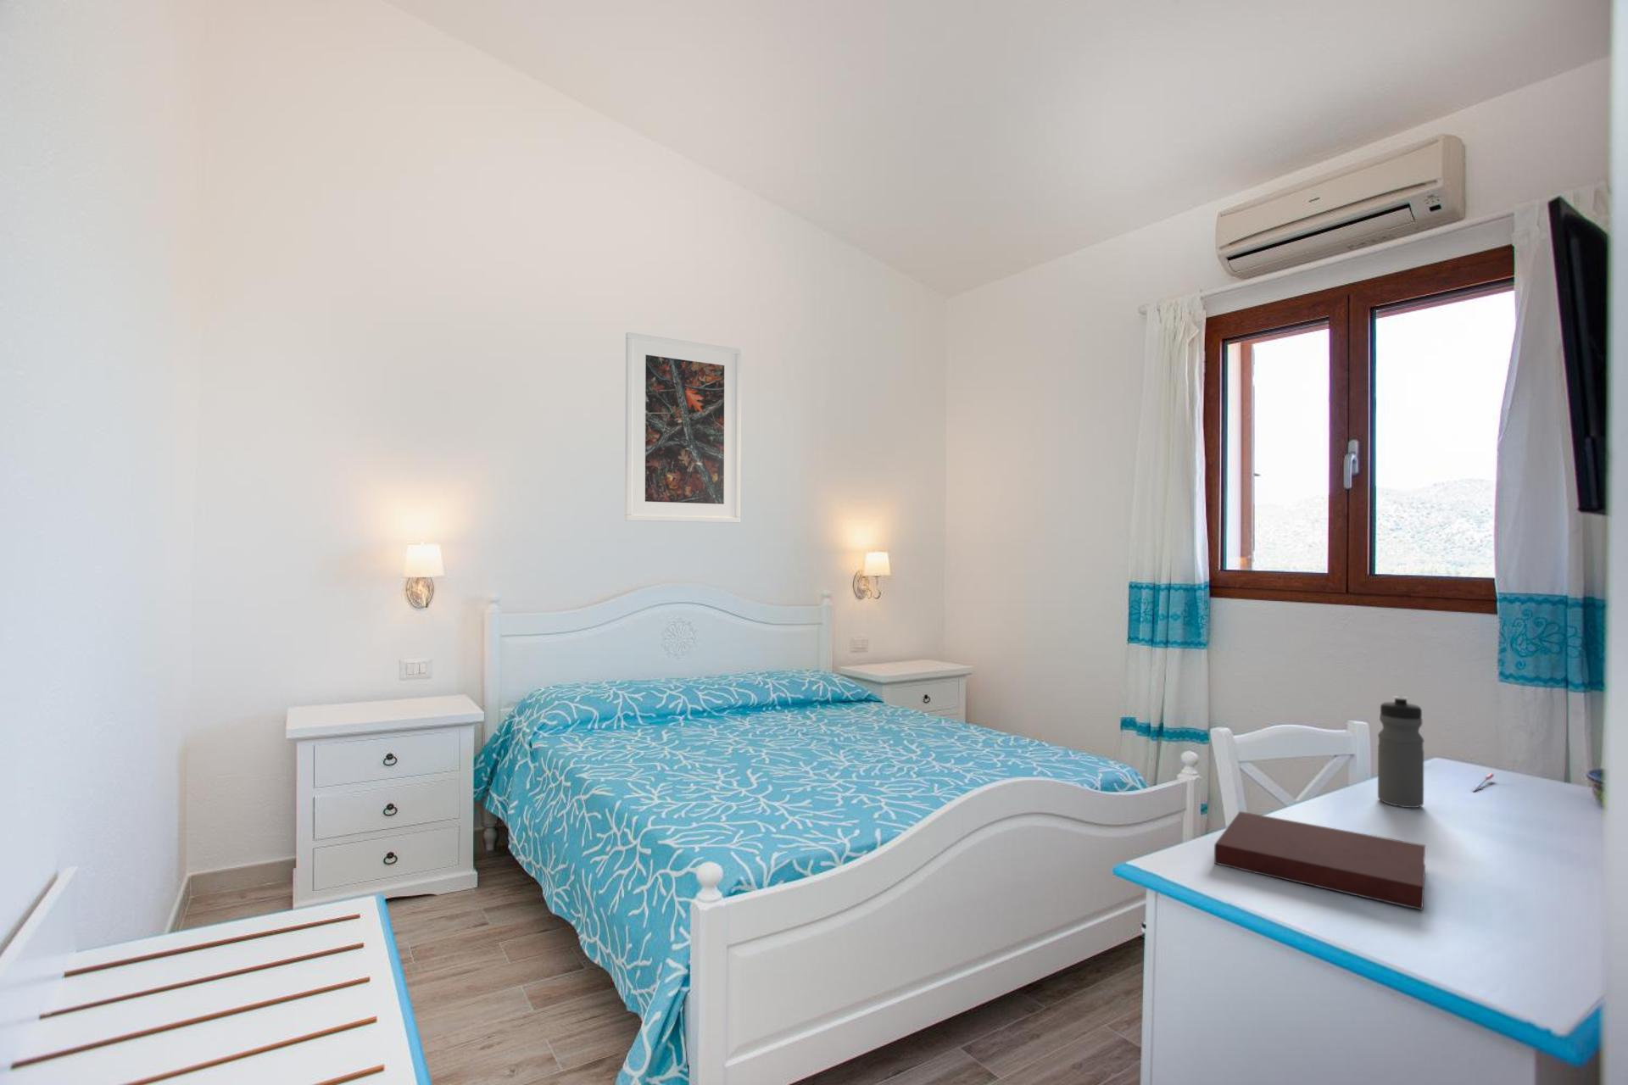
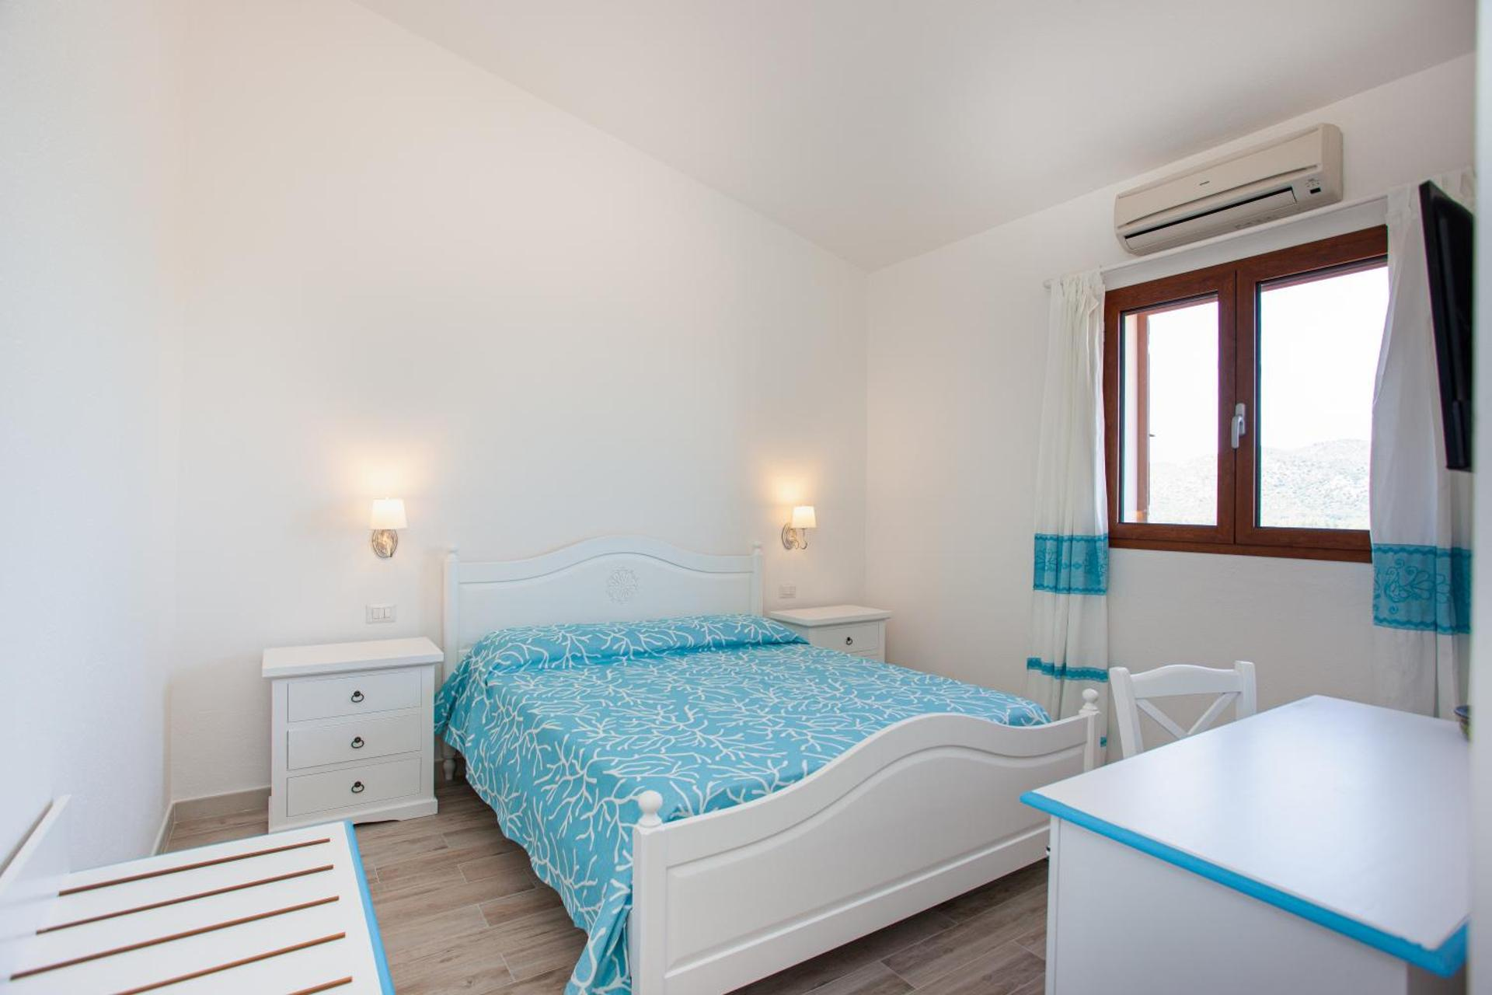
- pen [1469,773,1495,792]
- water bottle [1377,695,1424,809]
- notebook [1214,810,1426,911]
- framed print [624,332,741,524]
